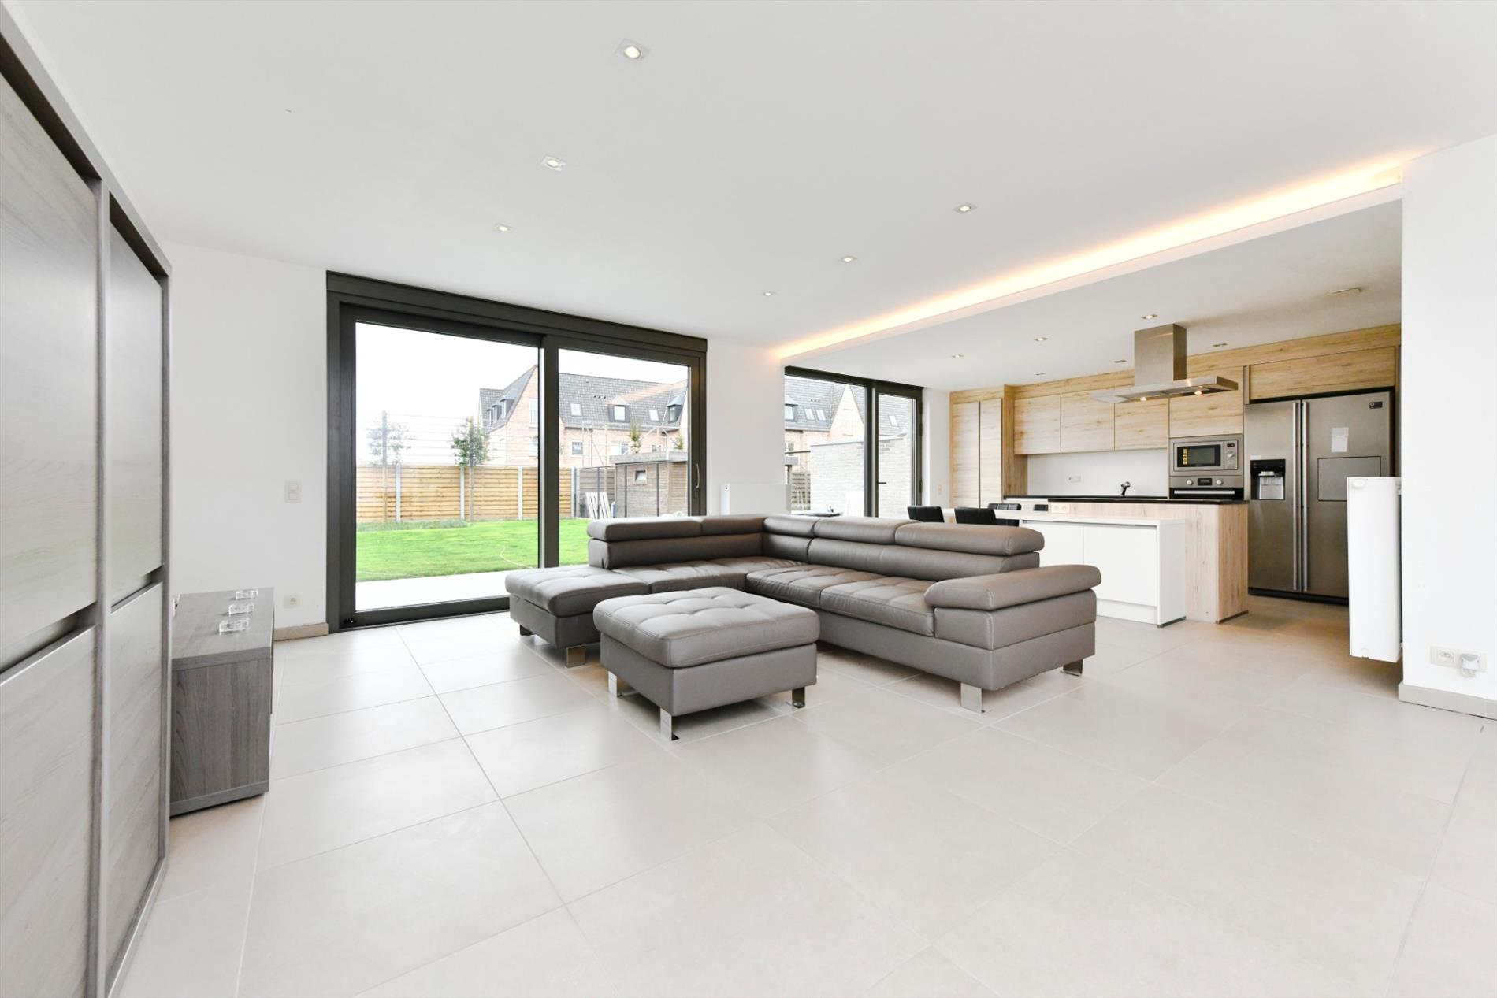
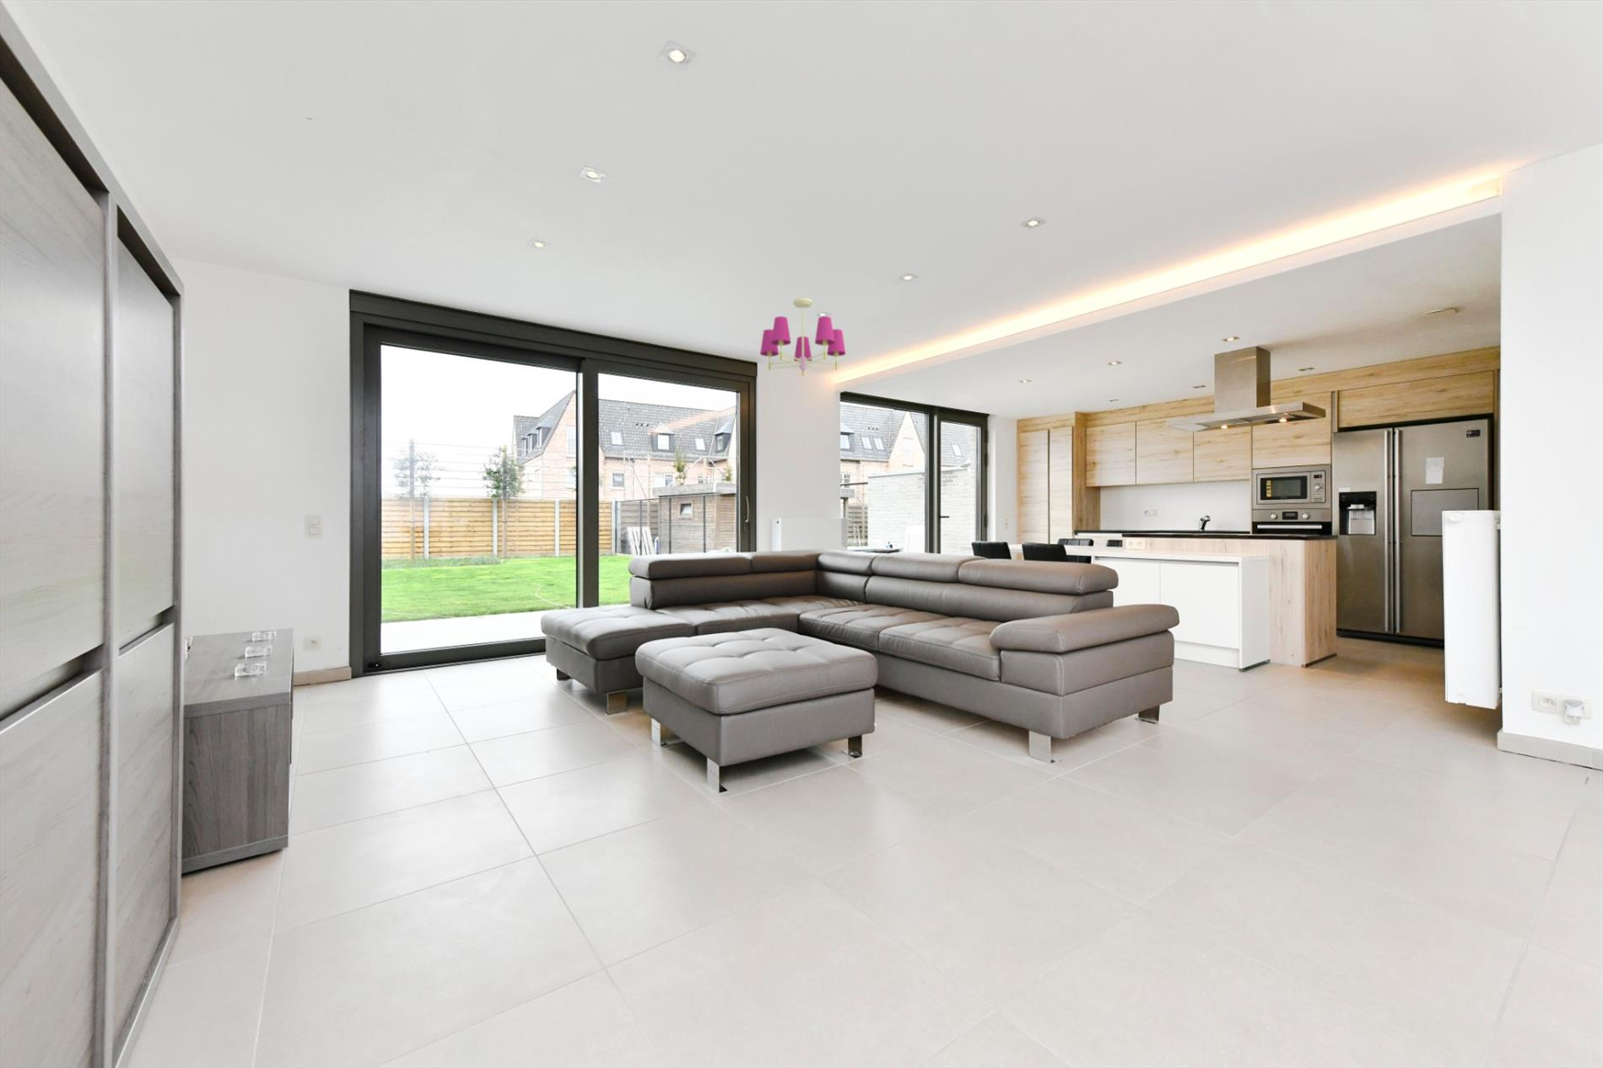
+ chandelier [760,297,846,377]
